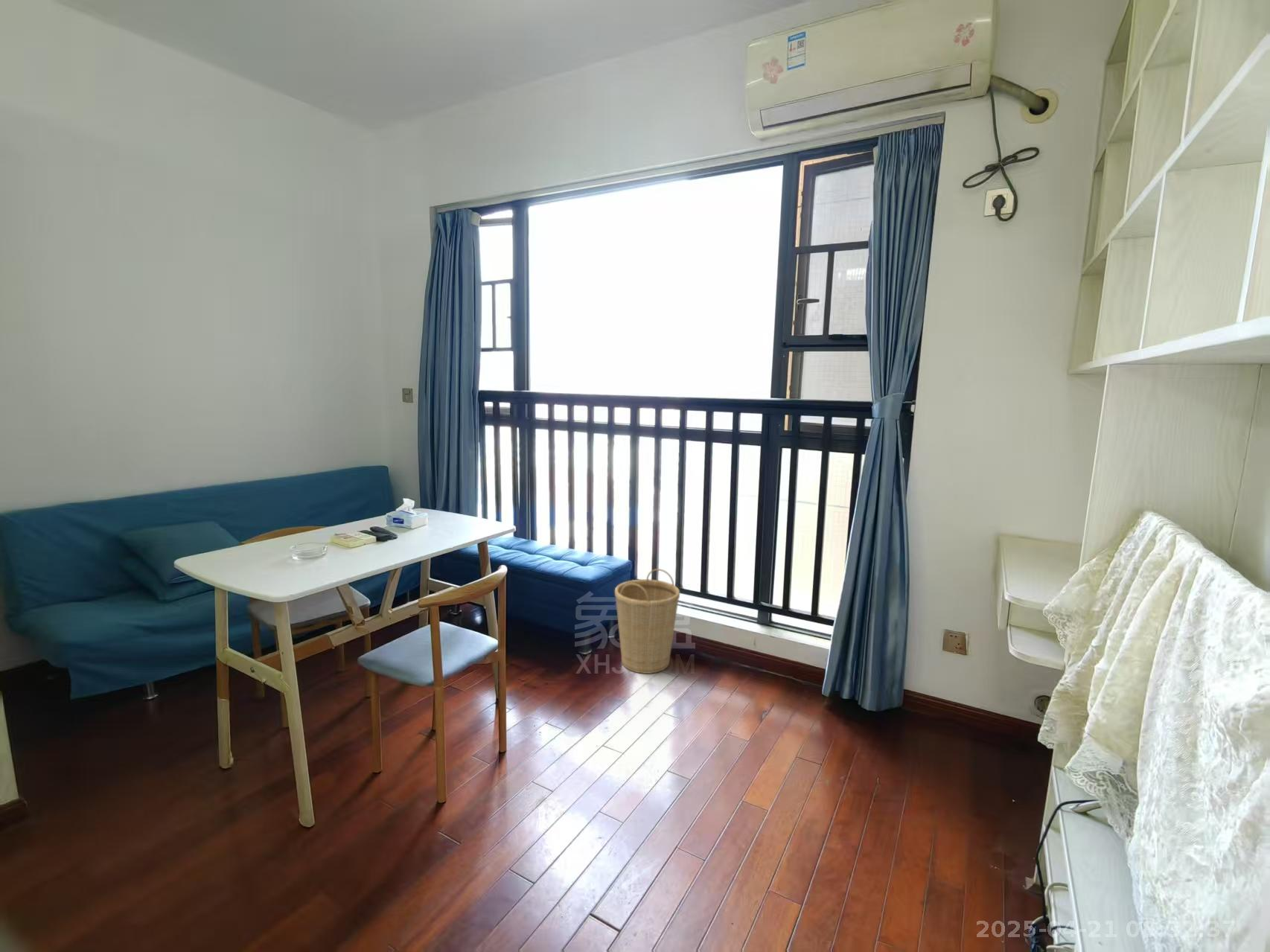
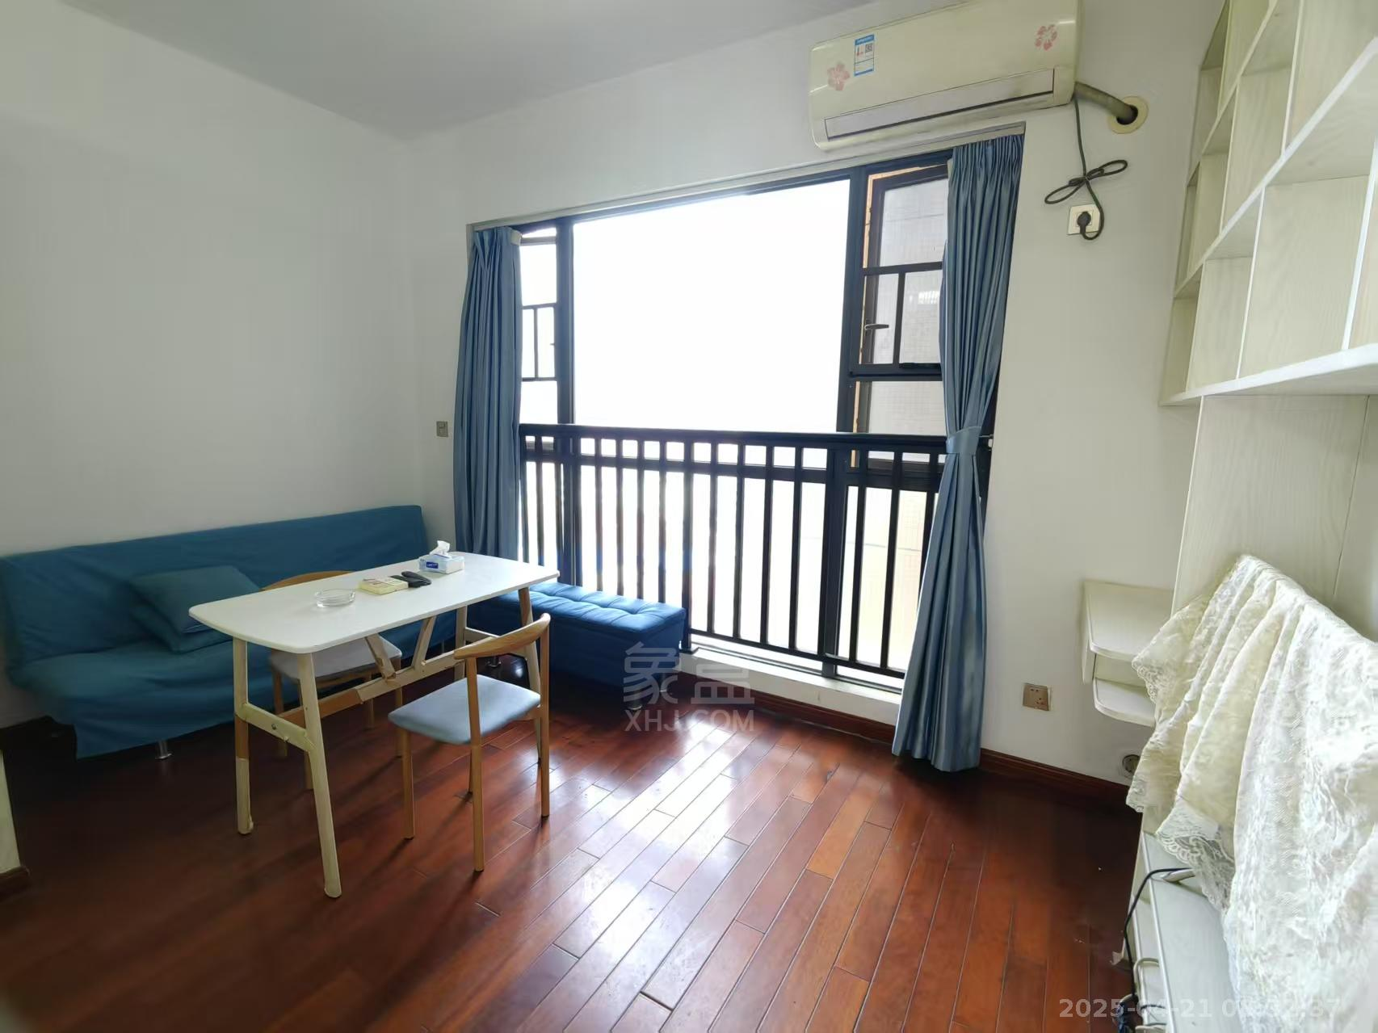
- basket [614,568,680,674]
